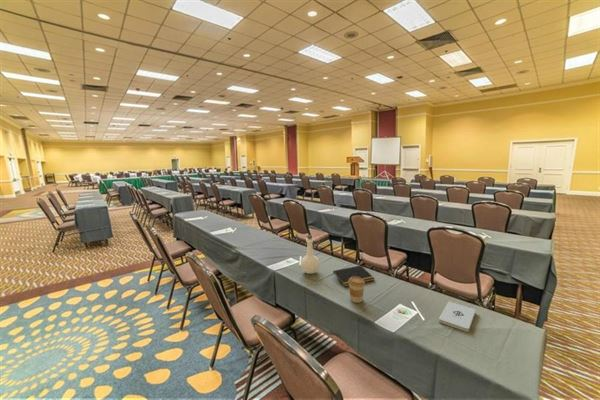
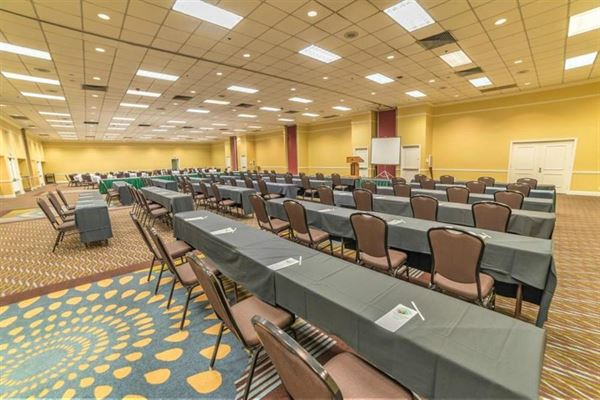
- notepad [332,264,376,288]
- bottle [300,234,320,275]
- coffee cup [348,277,366,304]
- notepad [438,301,476,333]
